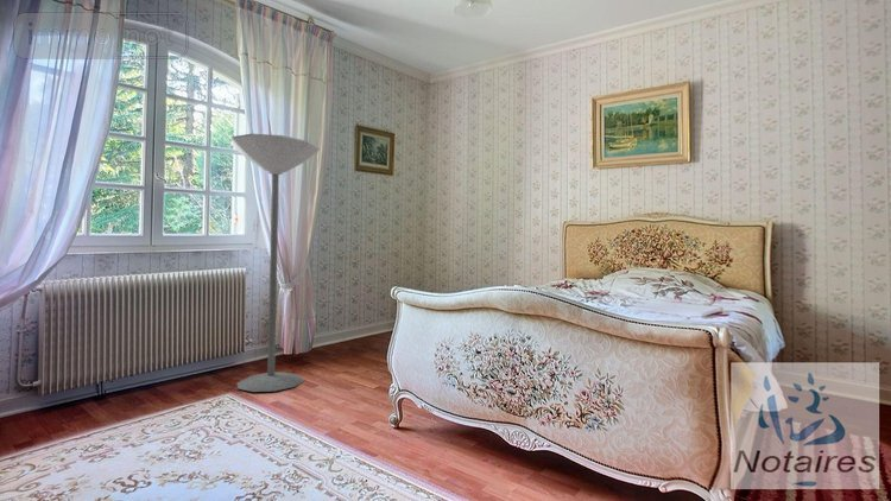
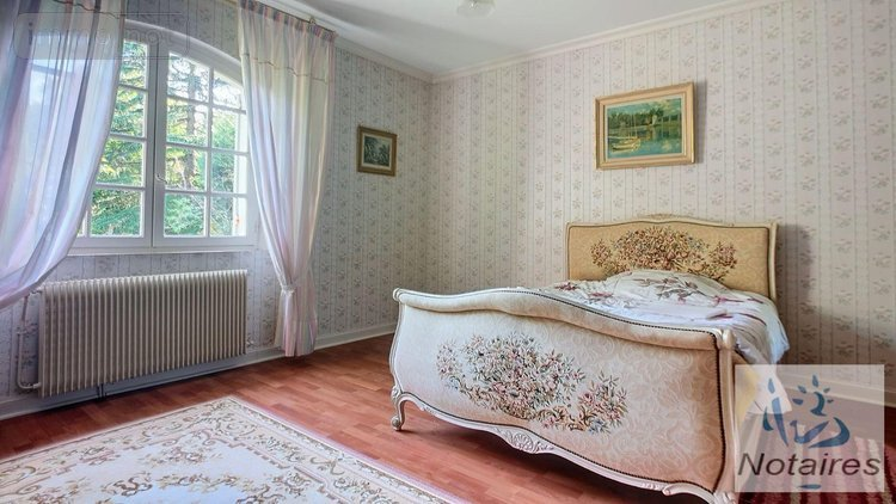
- floor lamp [229,133,321,393]
